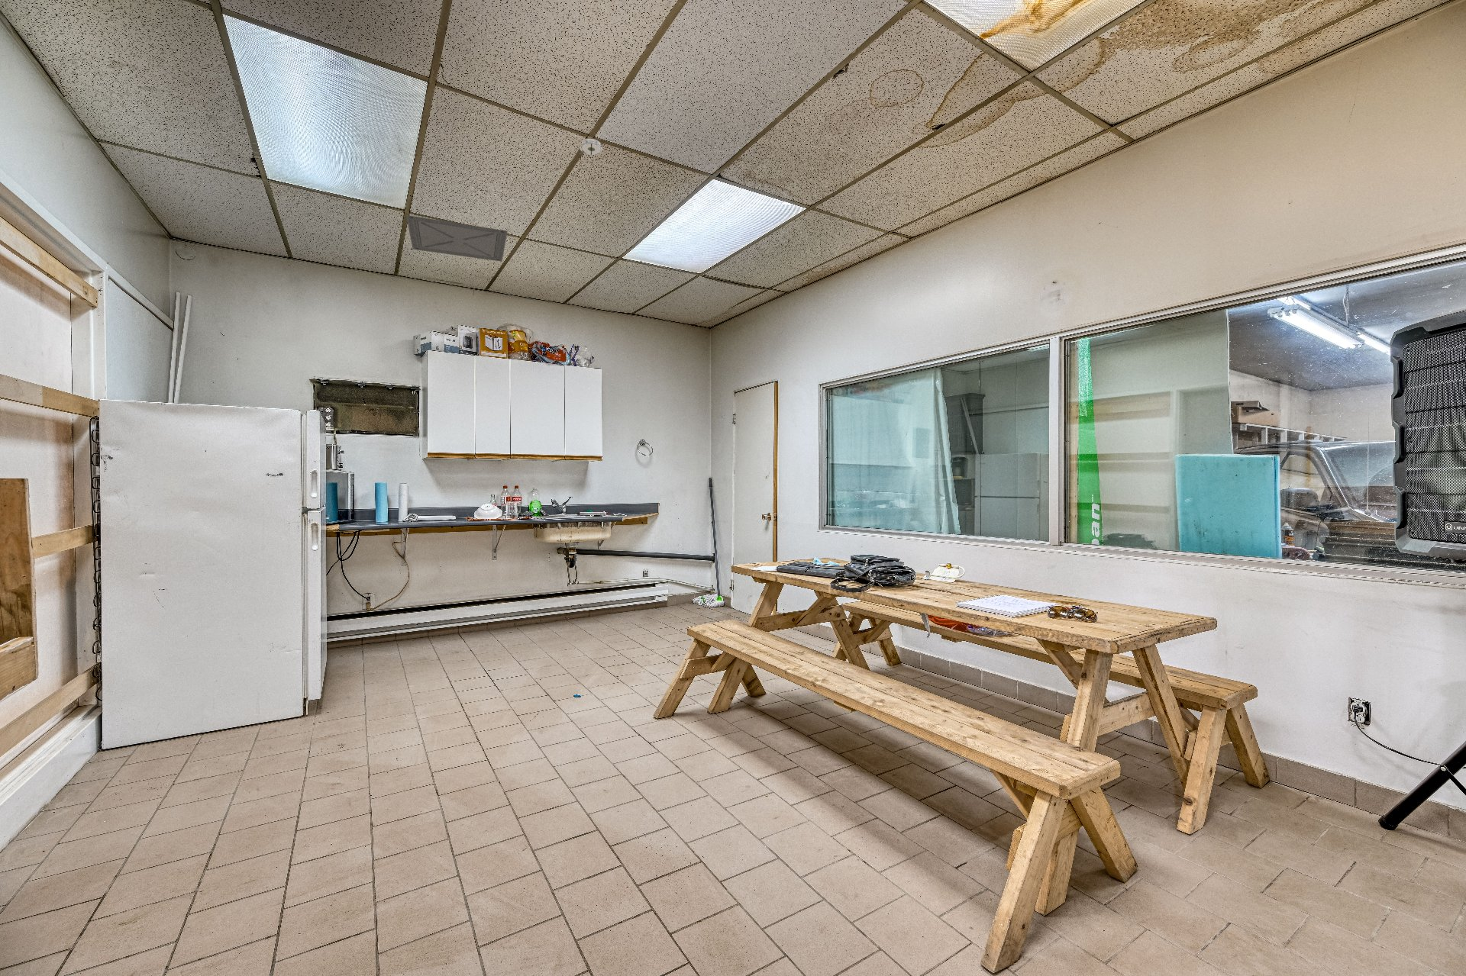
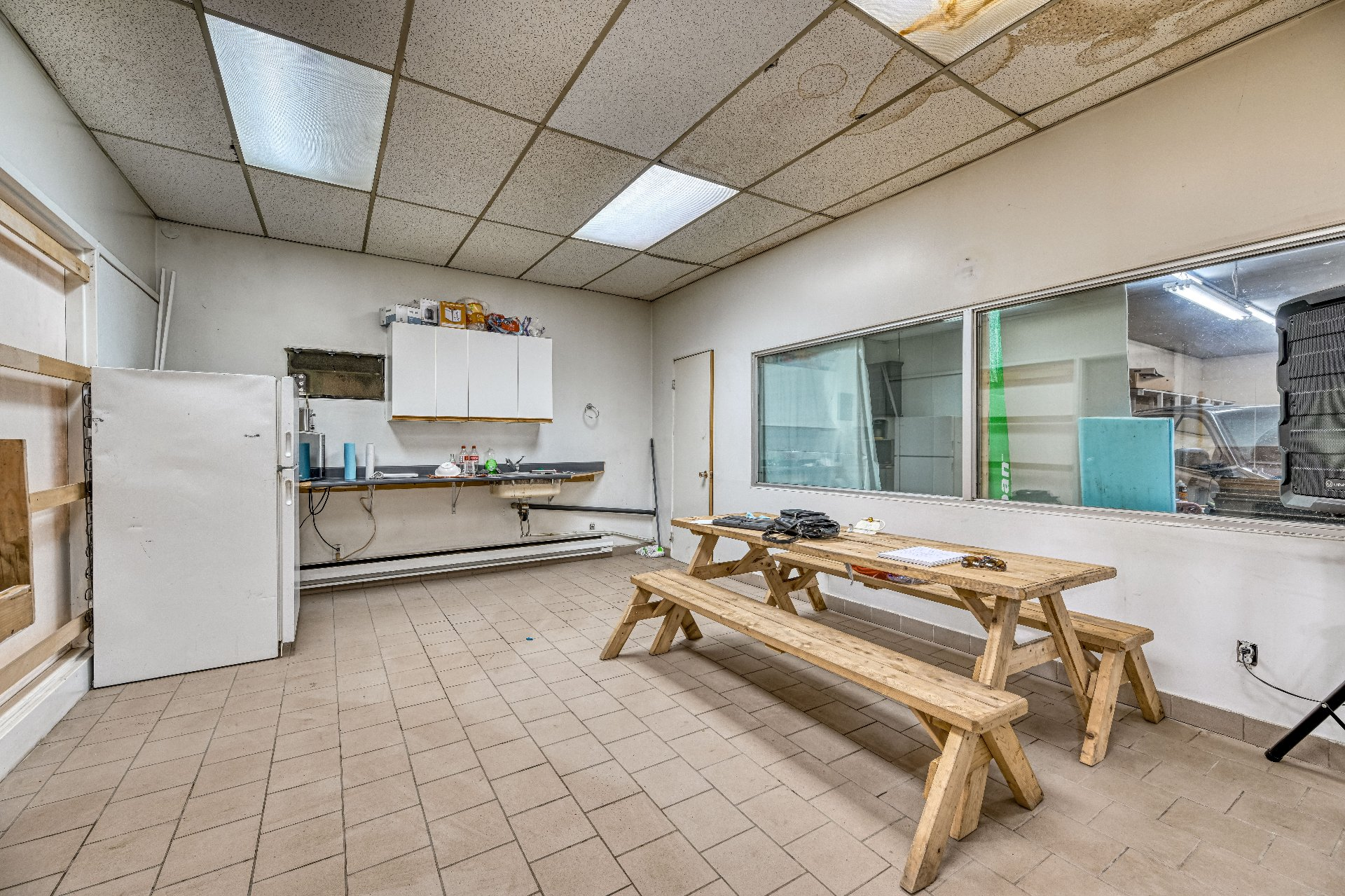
- smoke detector [579,138,603,156]
- ceiling vent [405,215,509,263]
